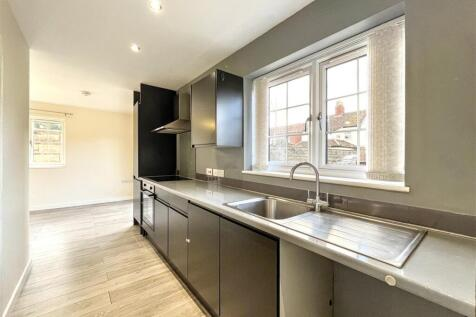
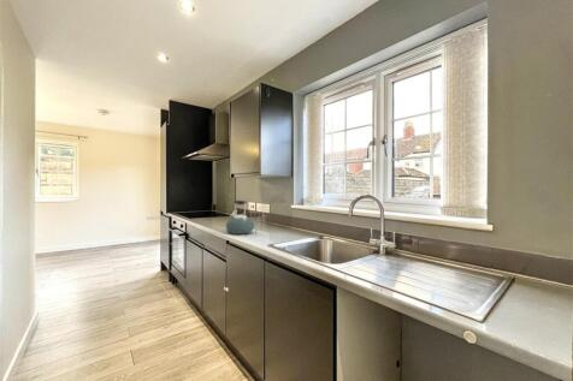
+ kettle [225,200,255,236]
